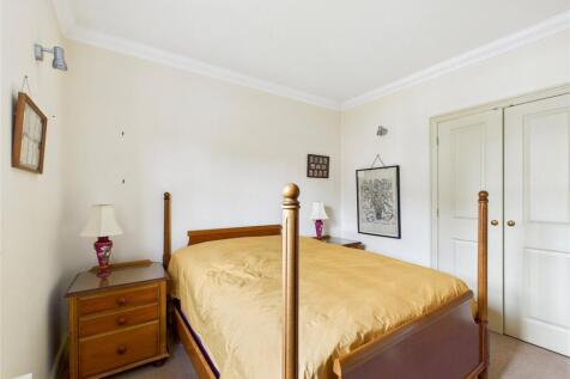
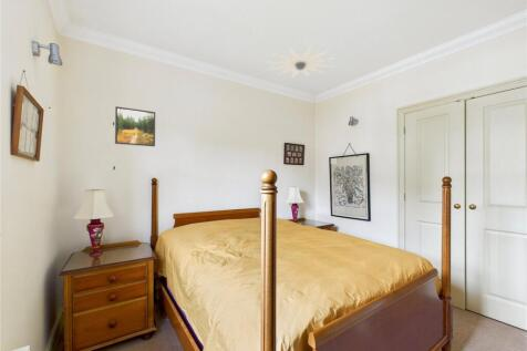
+ ceiling light [268,44,338,79]
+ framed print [114,105,156,147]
